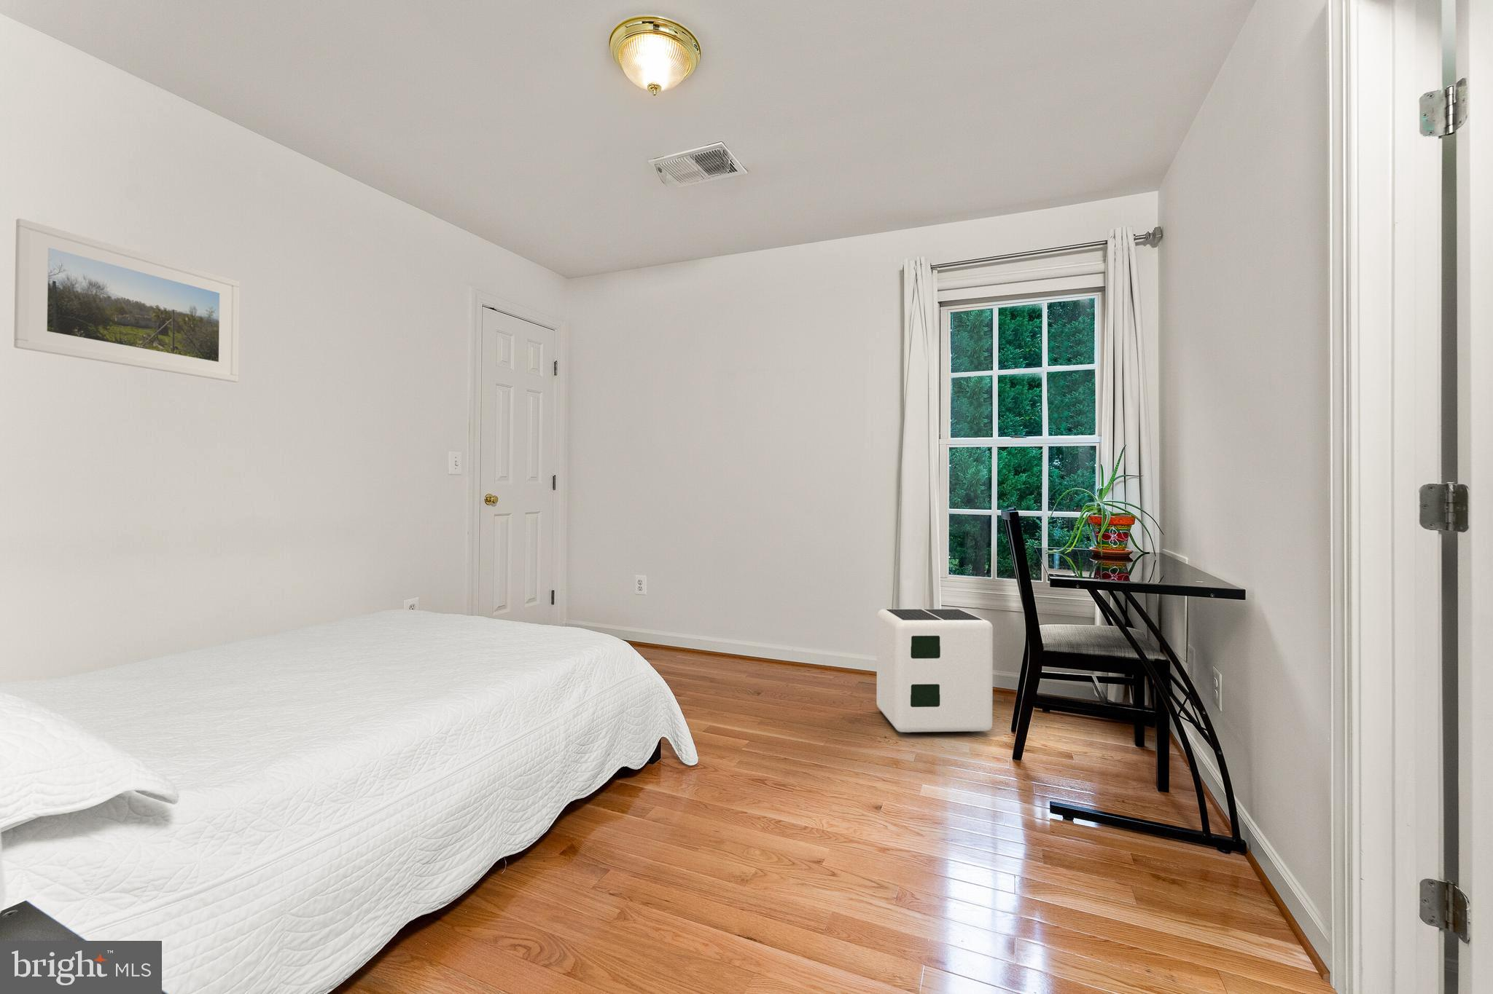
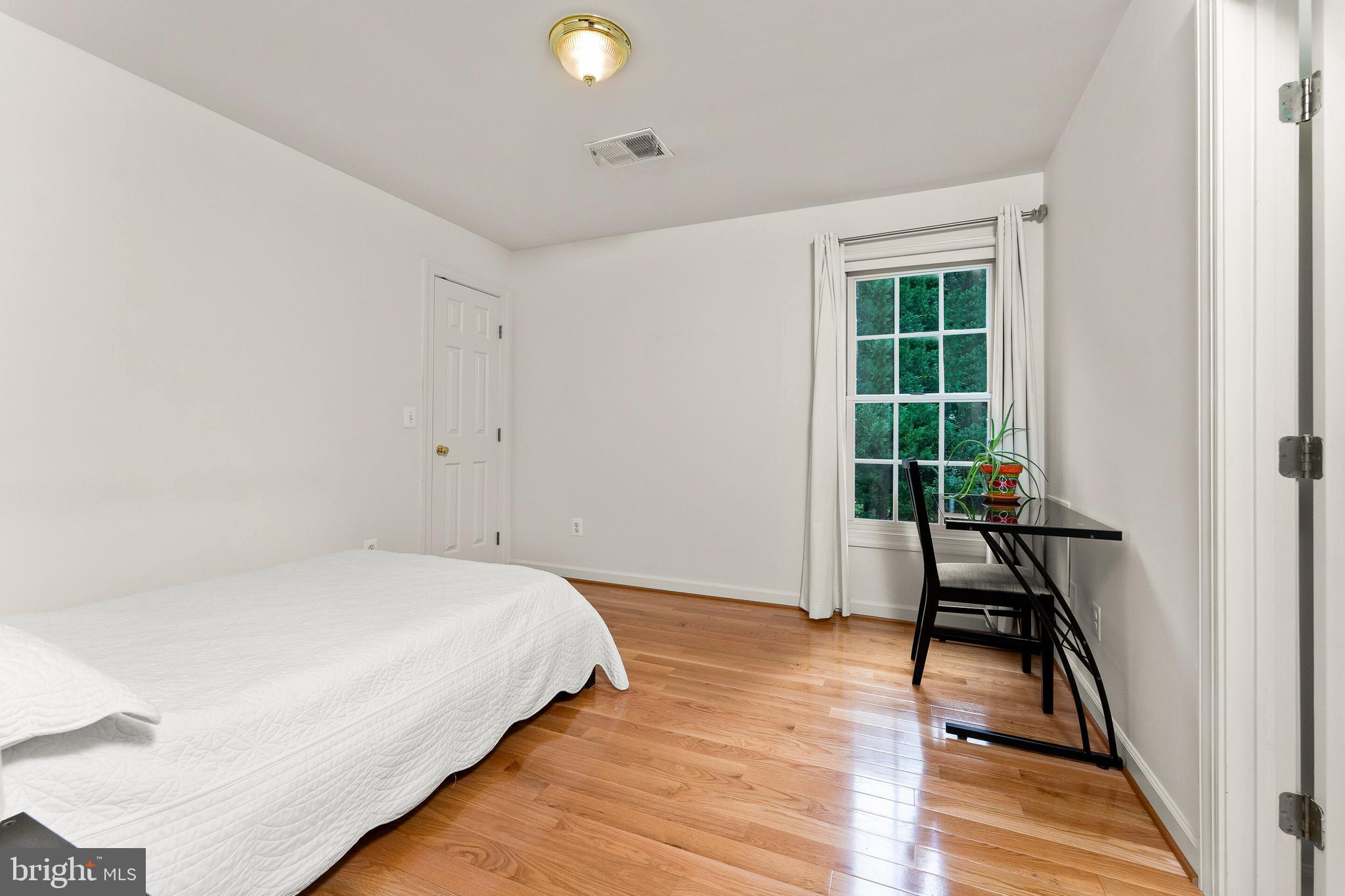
- air purifier [876,608,993,733]
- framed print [13,217,241,383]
